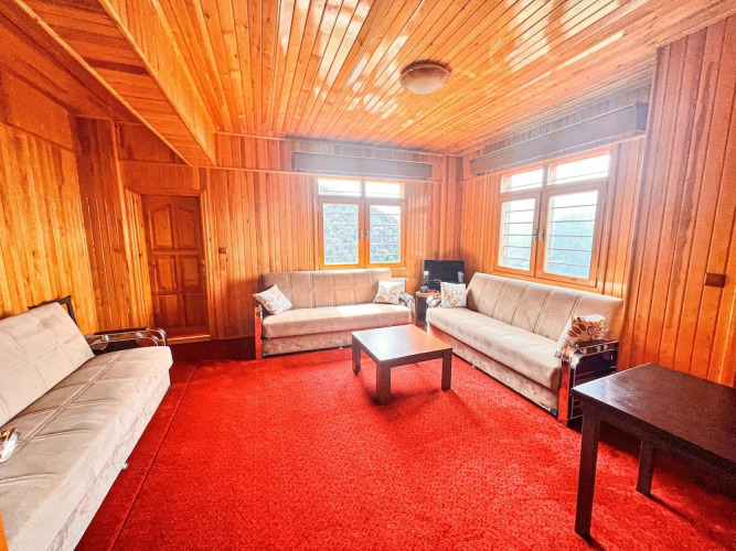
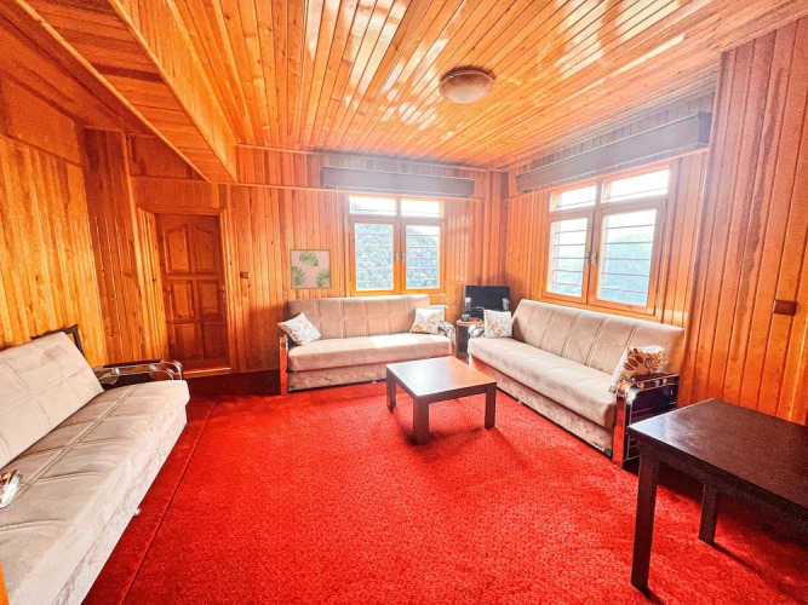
+ wall art [288,248,333,290]
